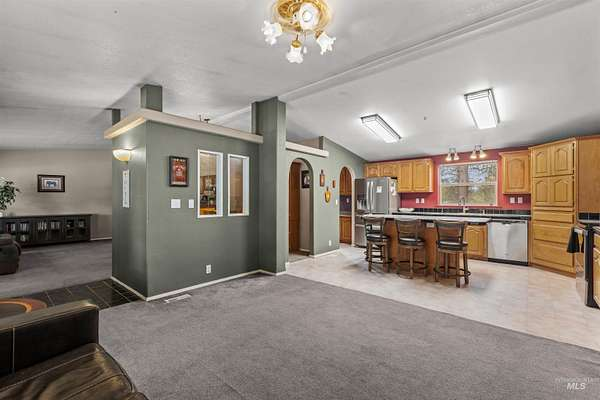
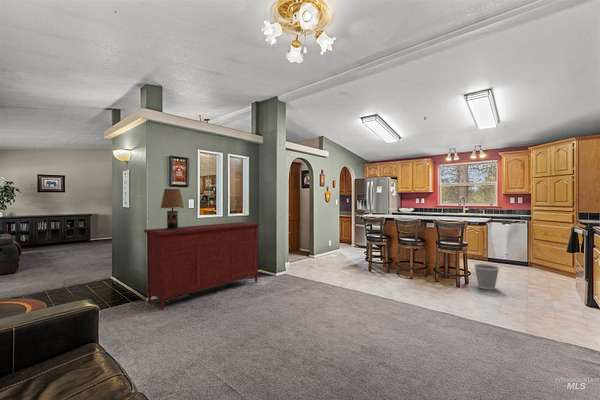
+ wastebasket [473,263,500,290]
+ sideboard [143,221,261,311]
+ table lamp [160,188,189,231]
